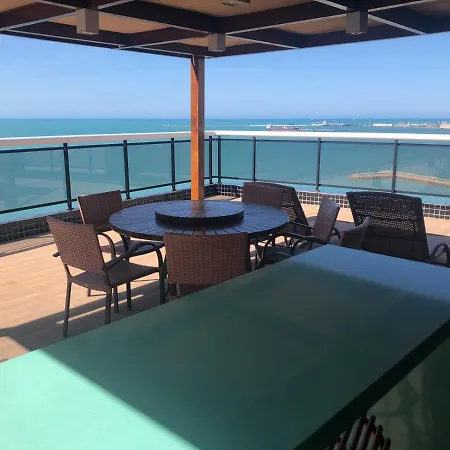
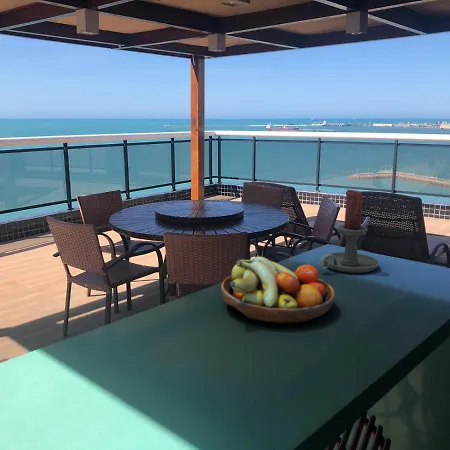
+ fruit bowl [220,256,336,325]
+ candle holder [318,189,380,274]
